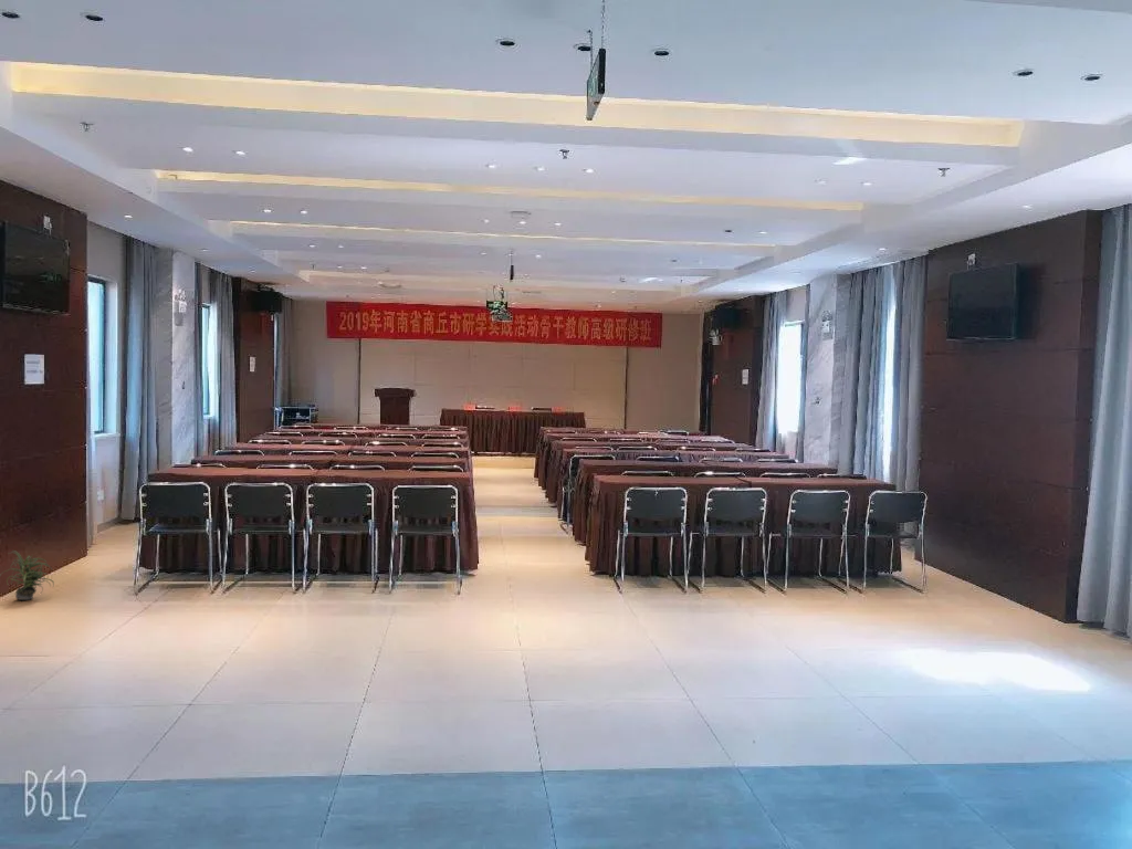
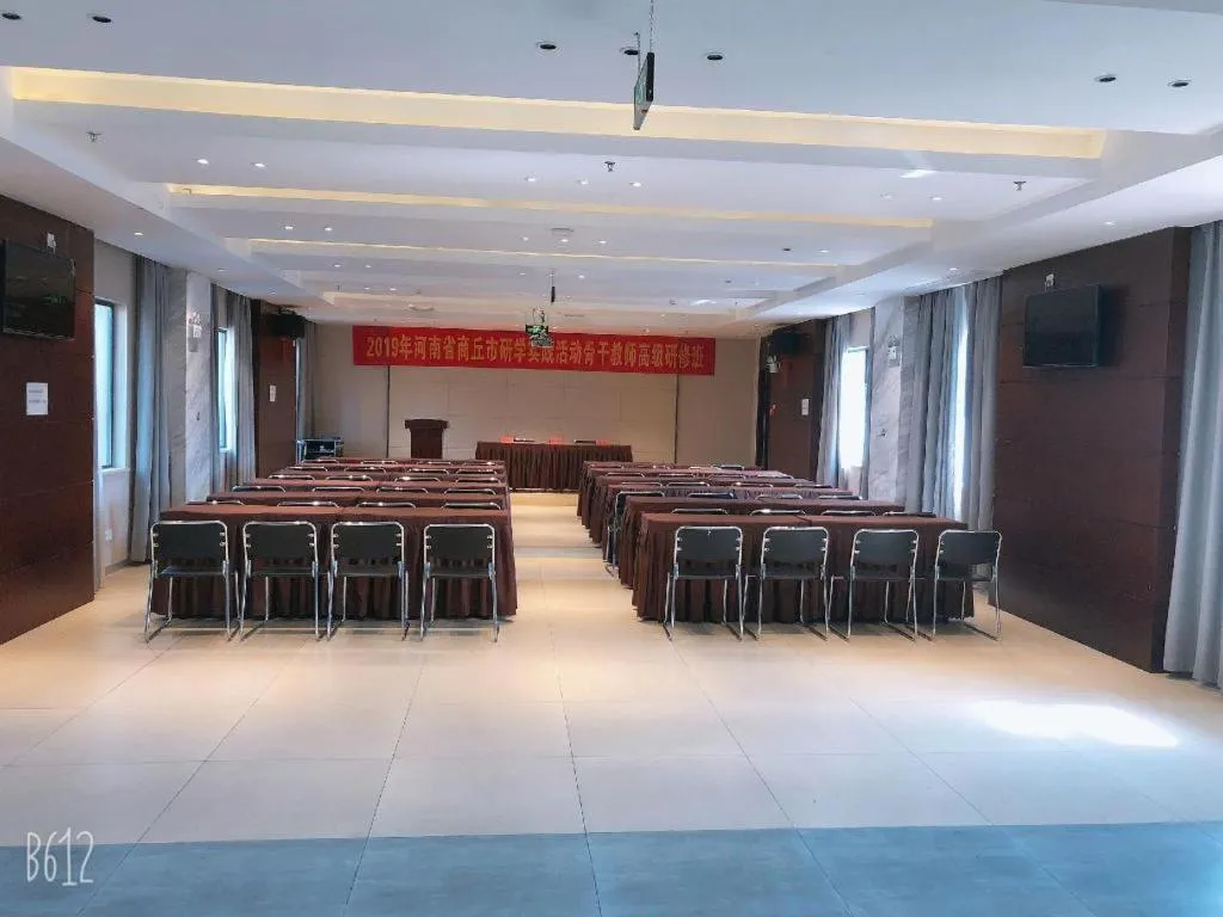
- potted plant [0,549,55,601]
